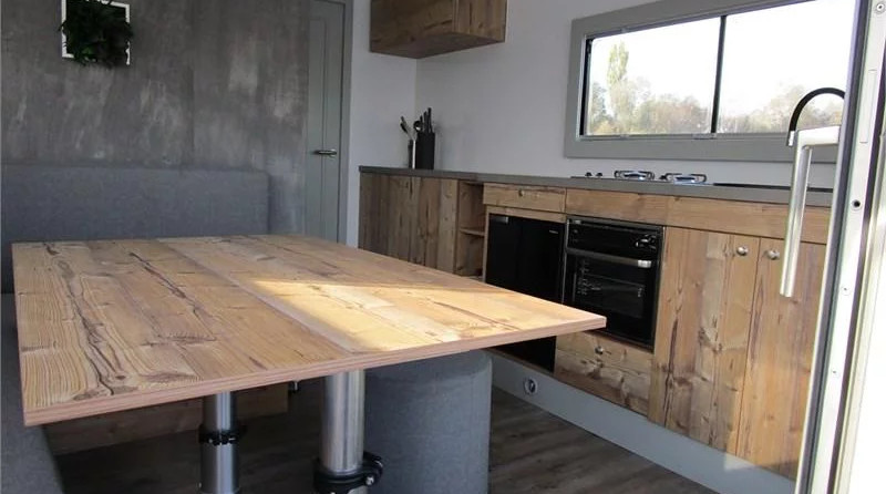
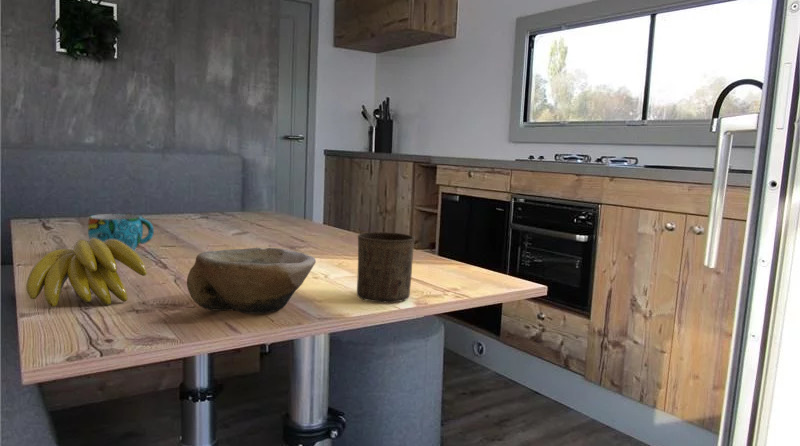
+ cup [87,213,155,252]
+ cup [356,231,416,304]
+ banana [25,238,148,308]
+ bowl [186,247,317,315]
